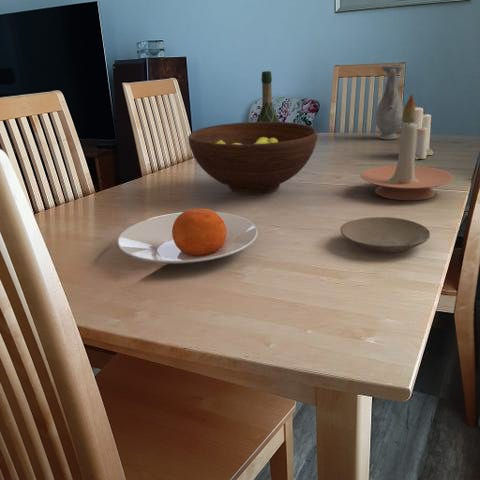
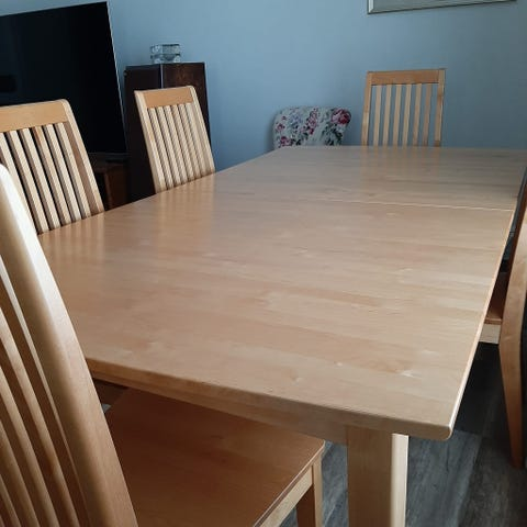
- wine bottle [255,70,280,122]
- fruit bowl [187,121,318,196]
- pitcher [374,64,405,141]
- candle [404,107,434,160]
- plate [339,216,431,253]
- candle holder [360,93,454,201]
- plate [116,208,259,264]
